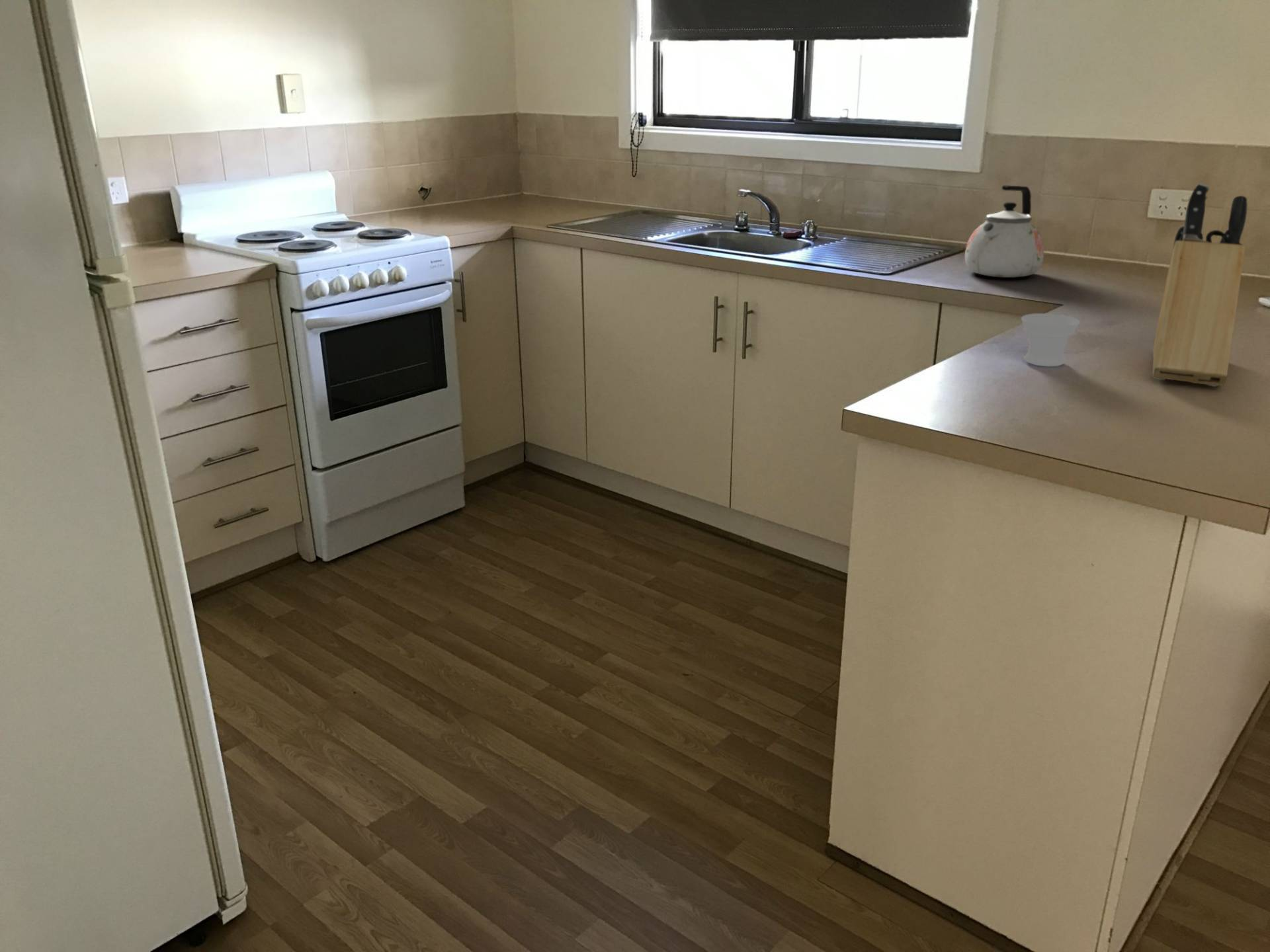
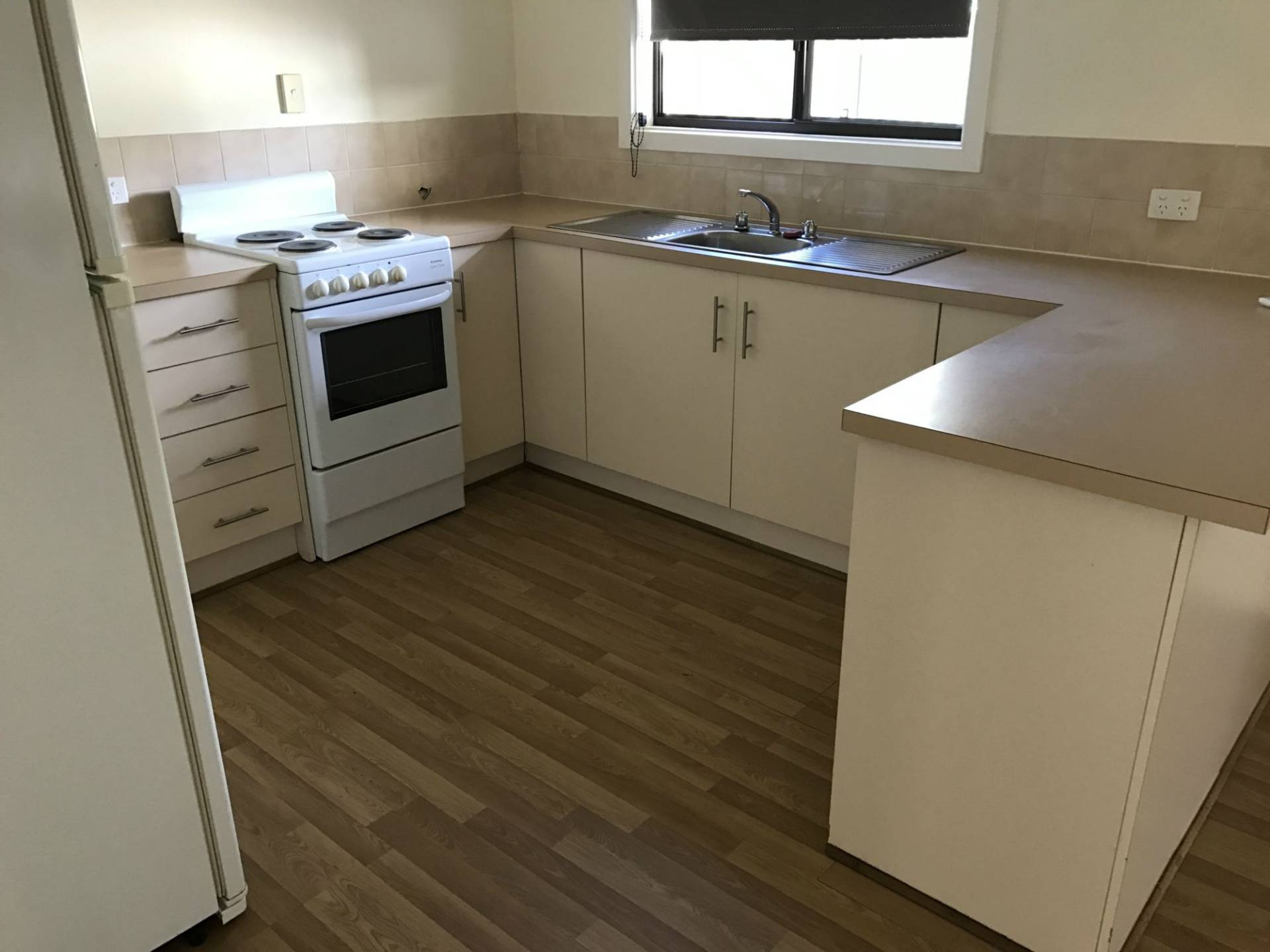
- knife block [1152,182,1248,387]
- kettle [964,185,1044,278]
- cup [1021,313,1081,367]
